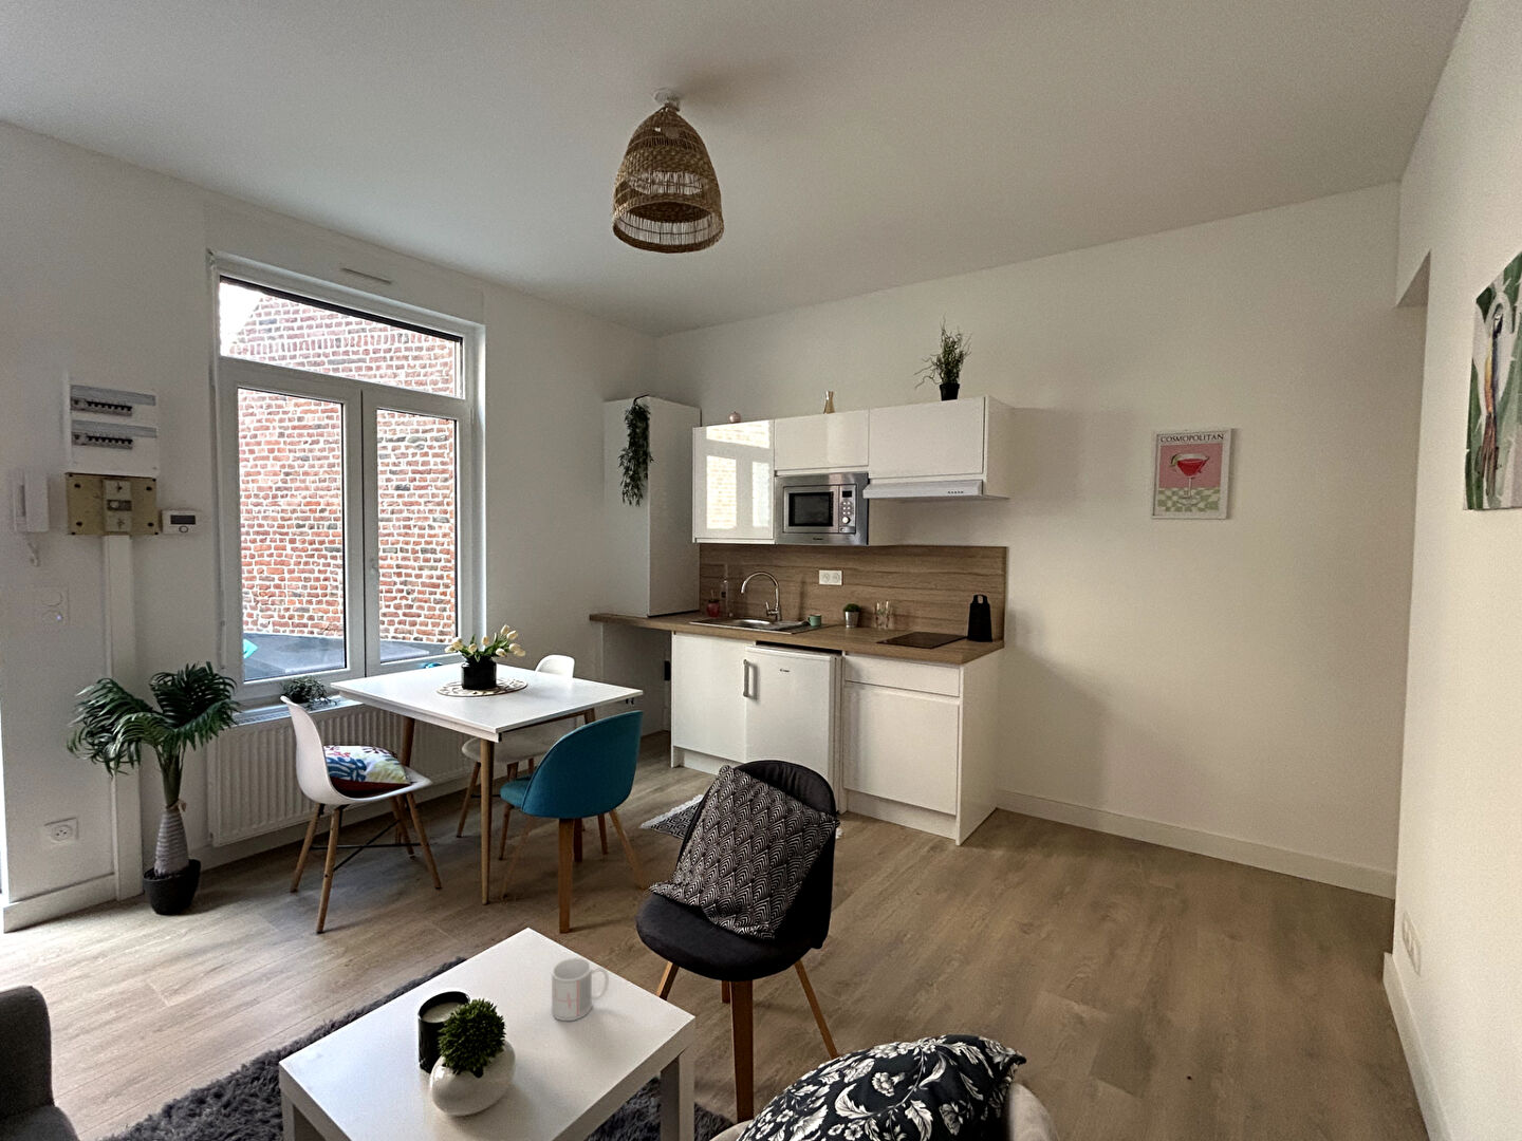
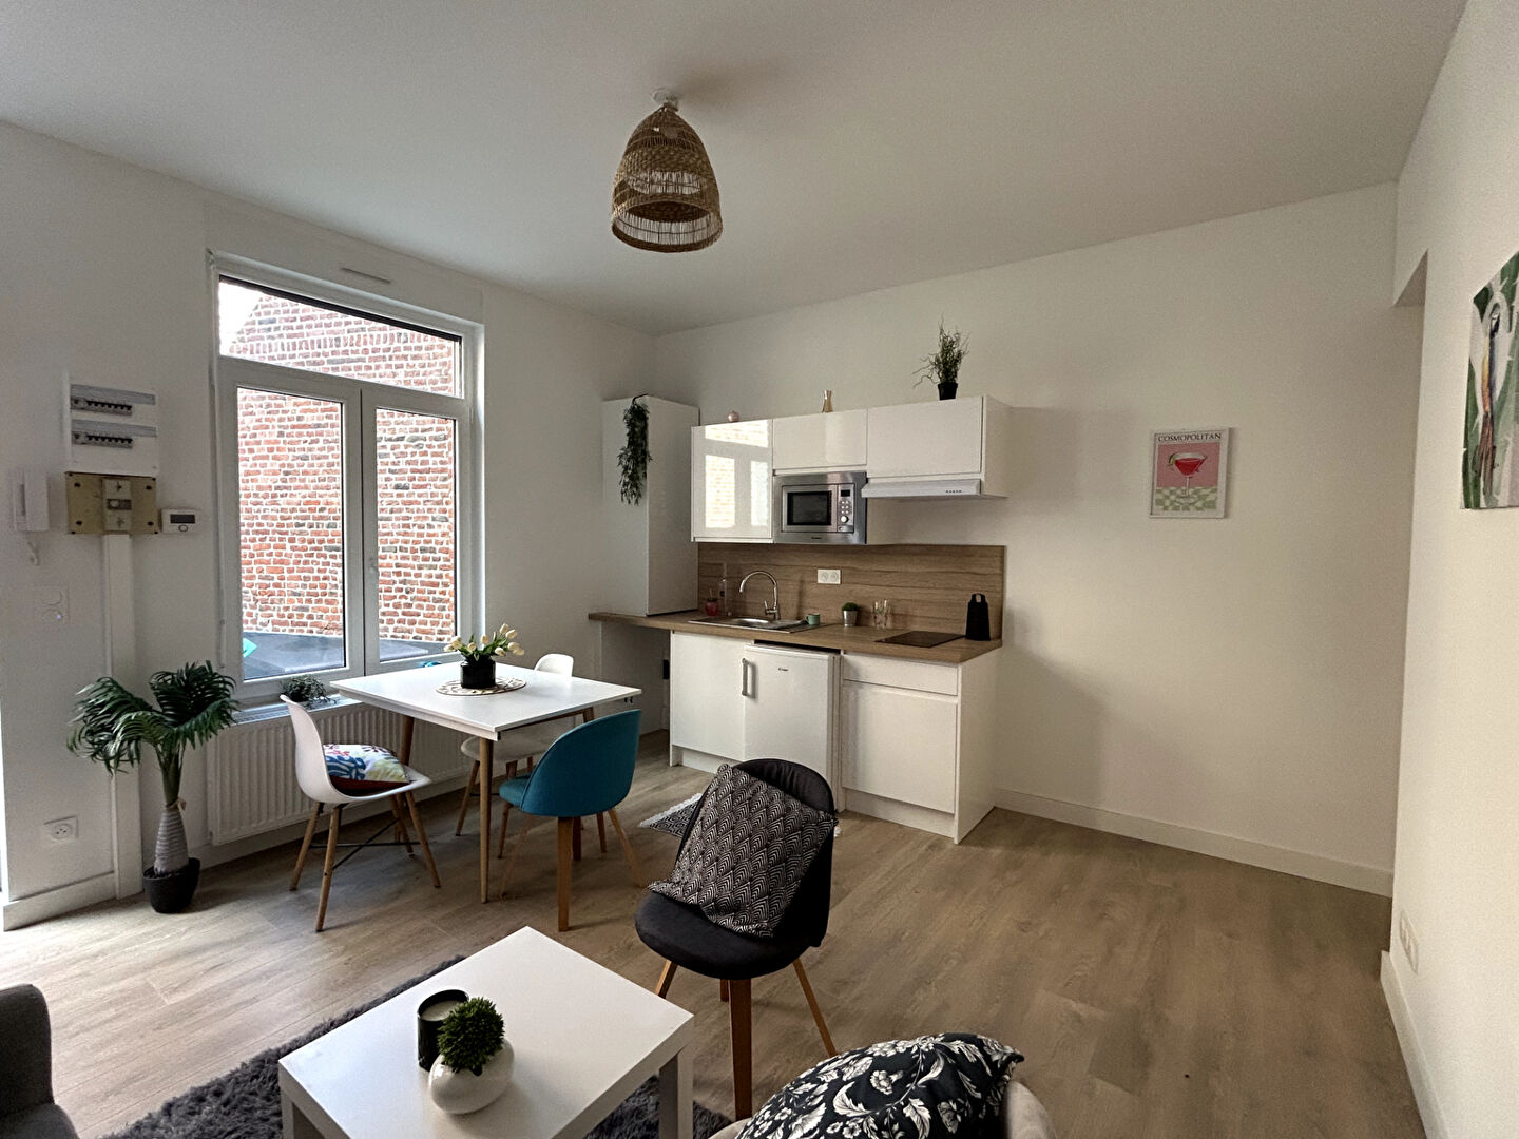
- mug [550,958,610,1021]
